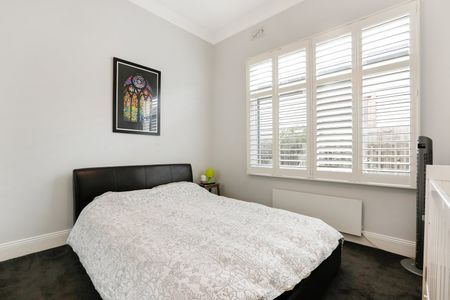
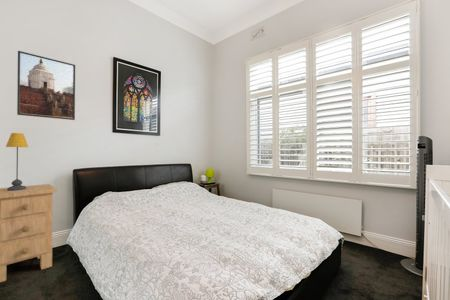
+ nightstand [0,183,57,283]
+ table lamp [5,132,29,191]
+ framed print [16,50,76,121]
